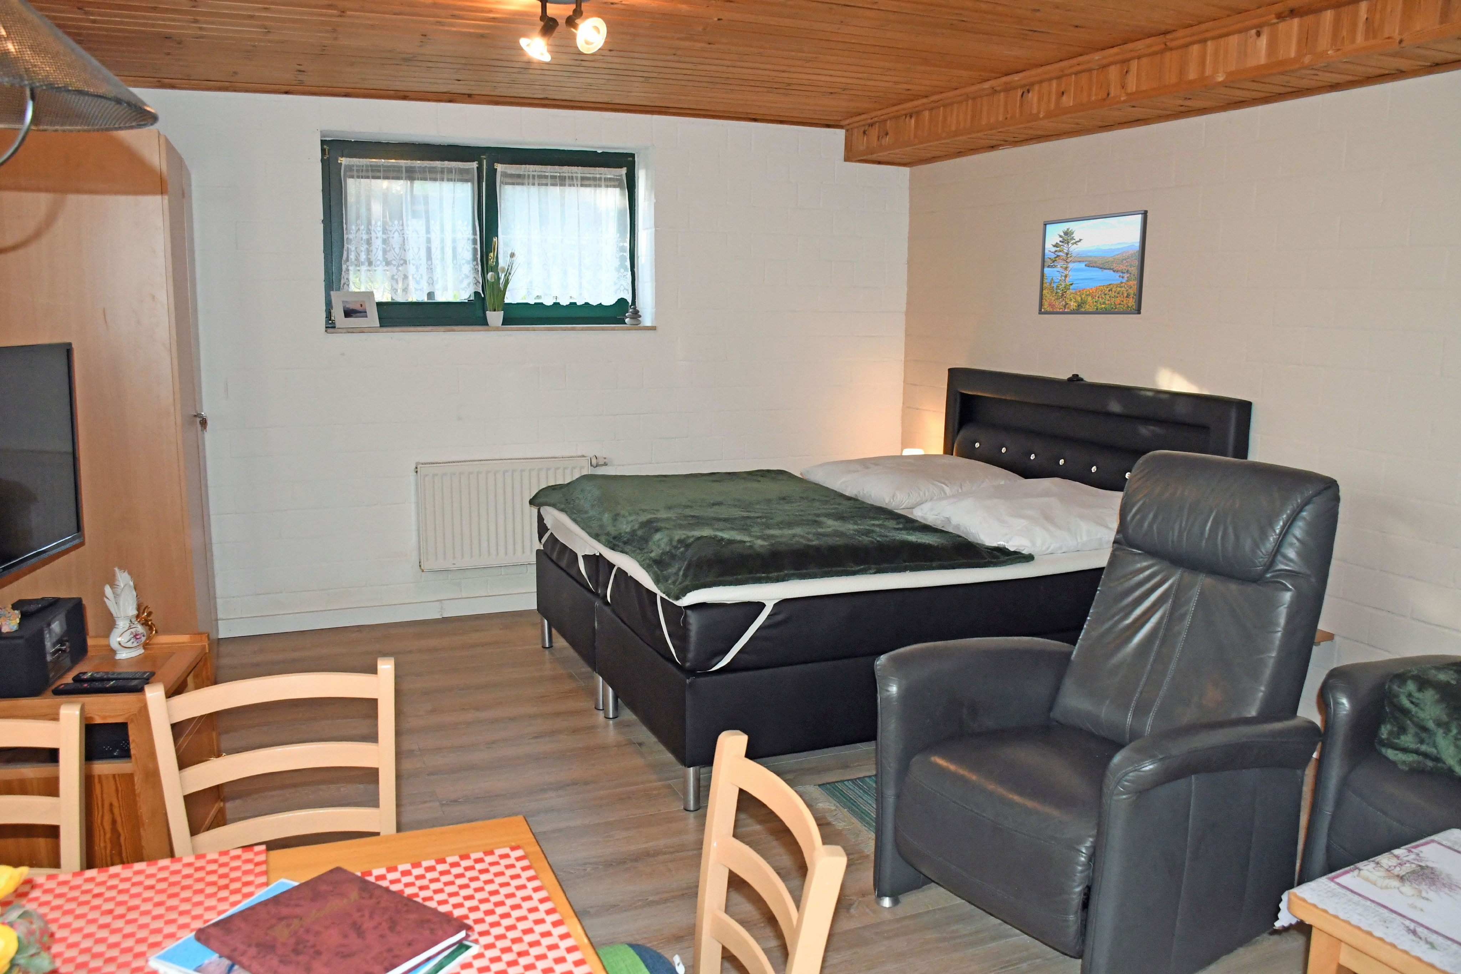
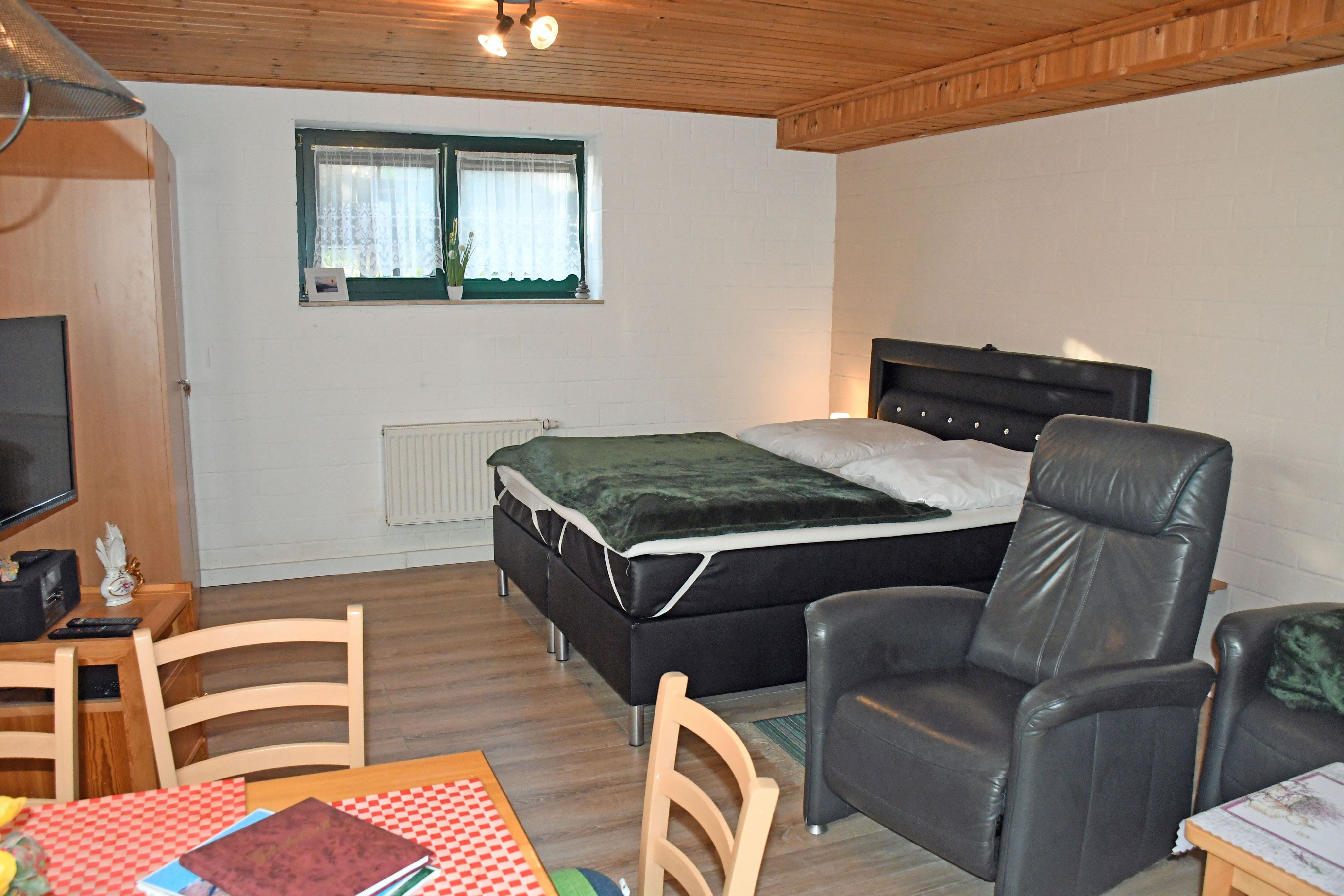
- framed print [1038,210,1148,315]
